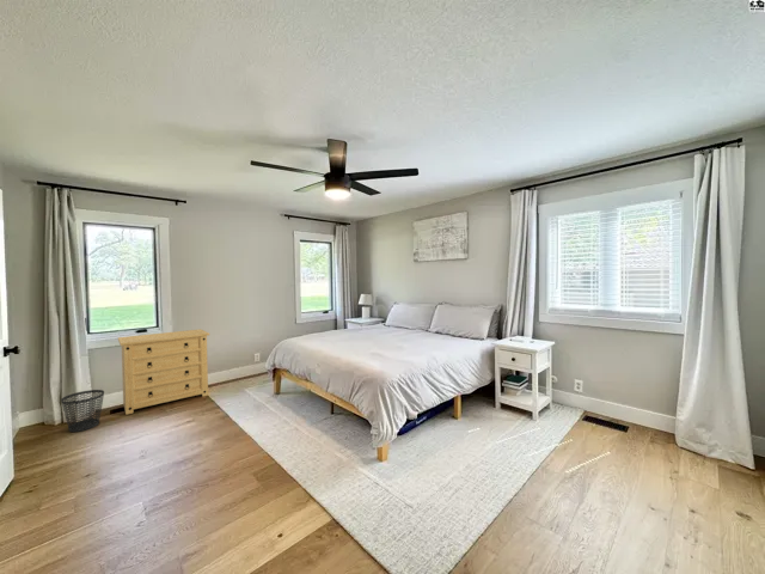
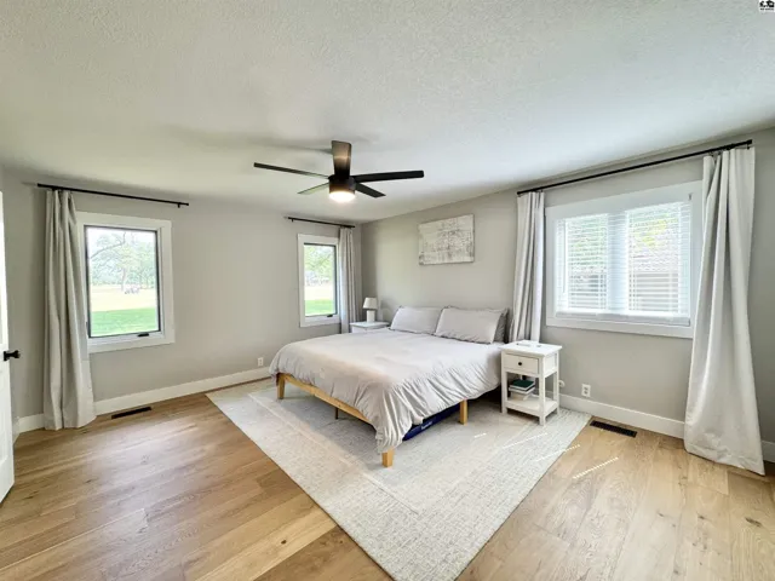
- dresser [117,328,210,416]
- wastebasket [60,389,105,433]
